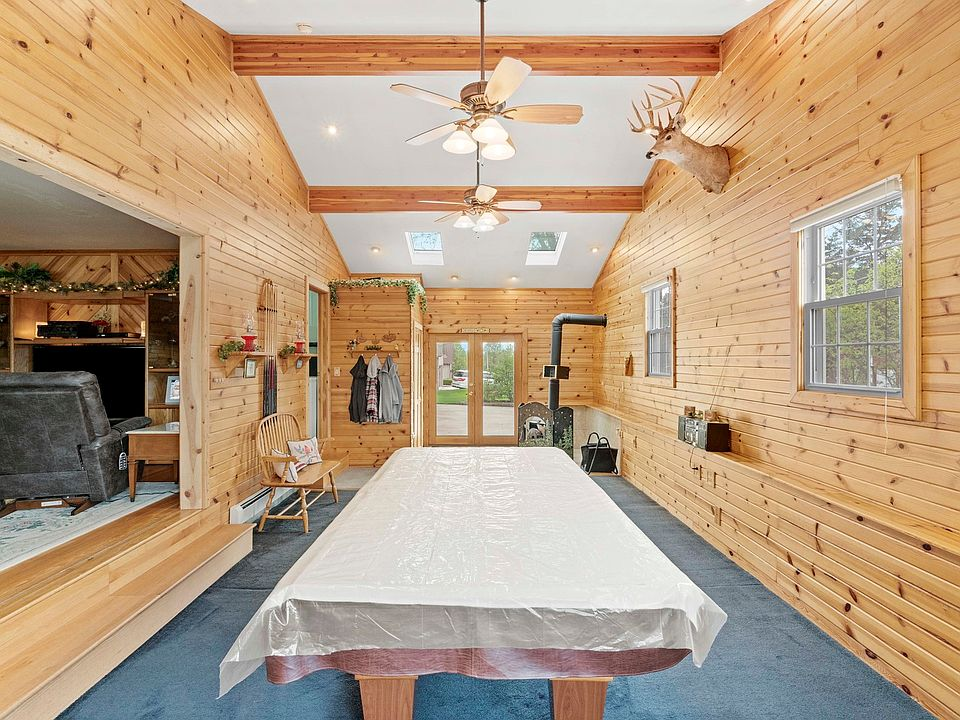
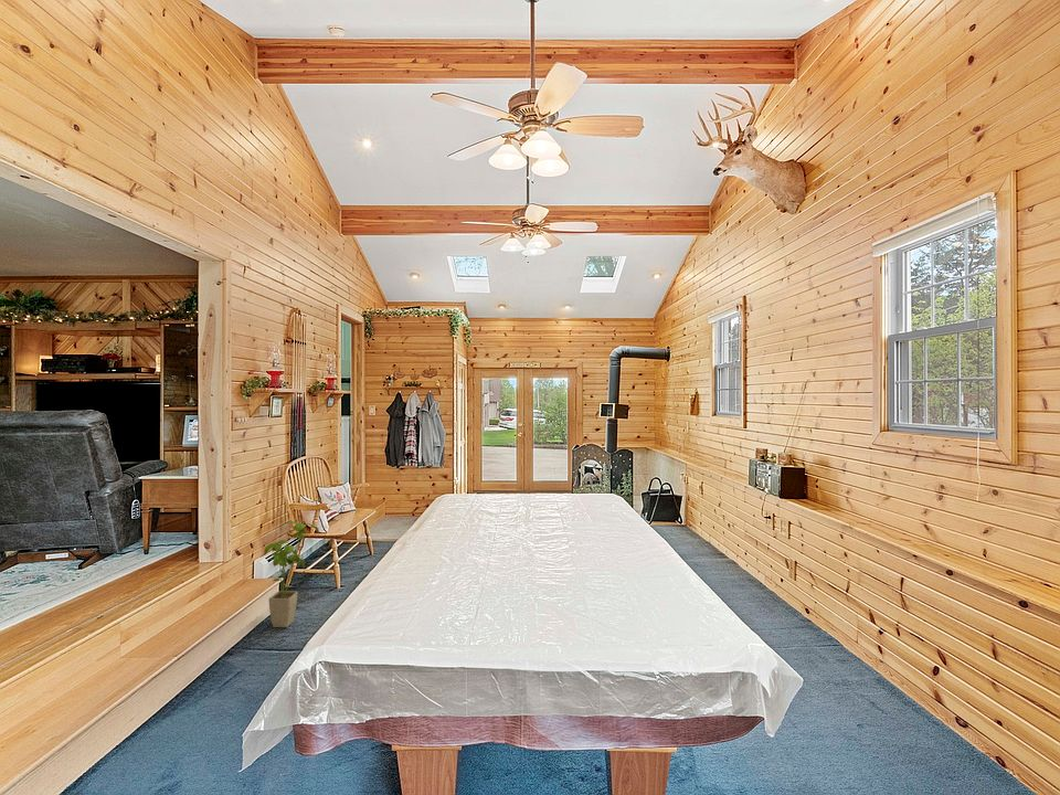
+ house plant [263,520,320,628]
